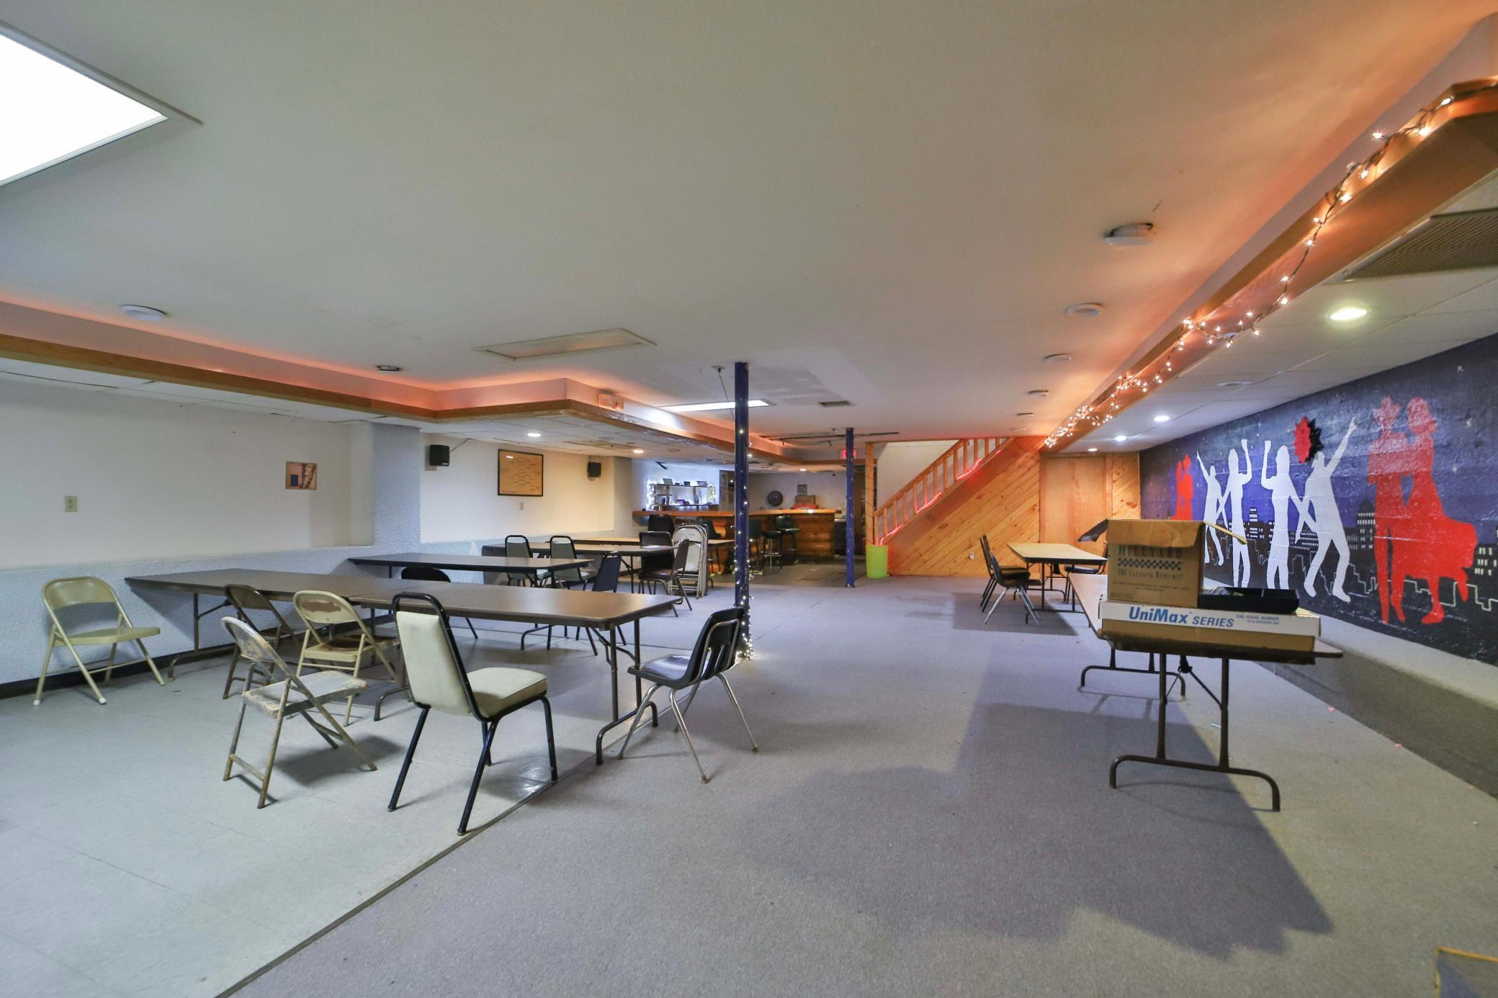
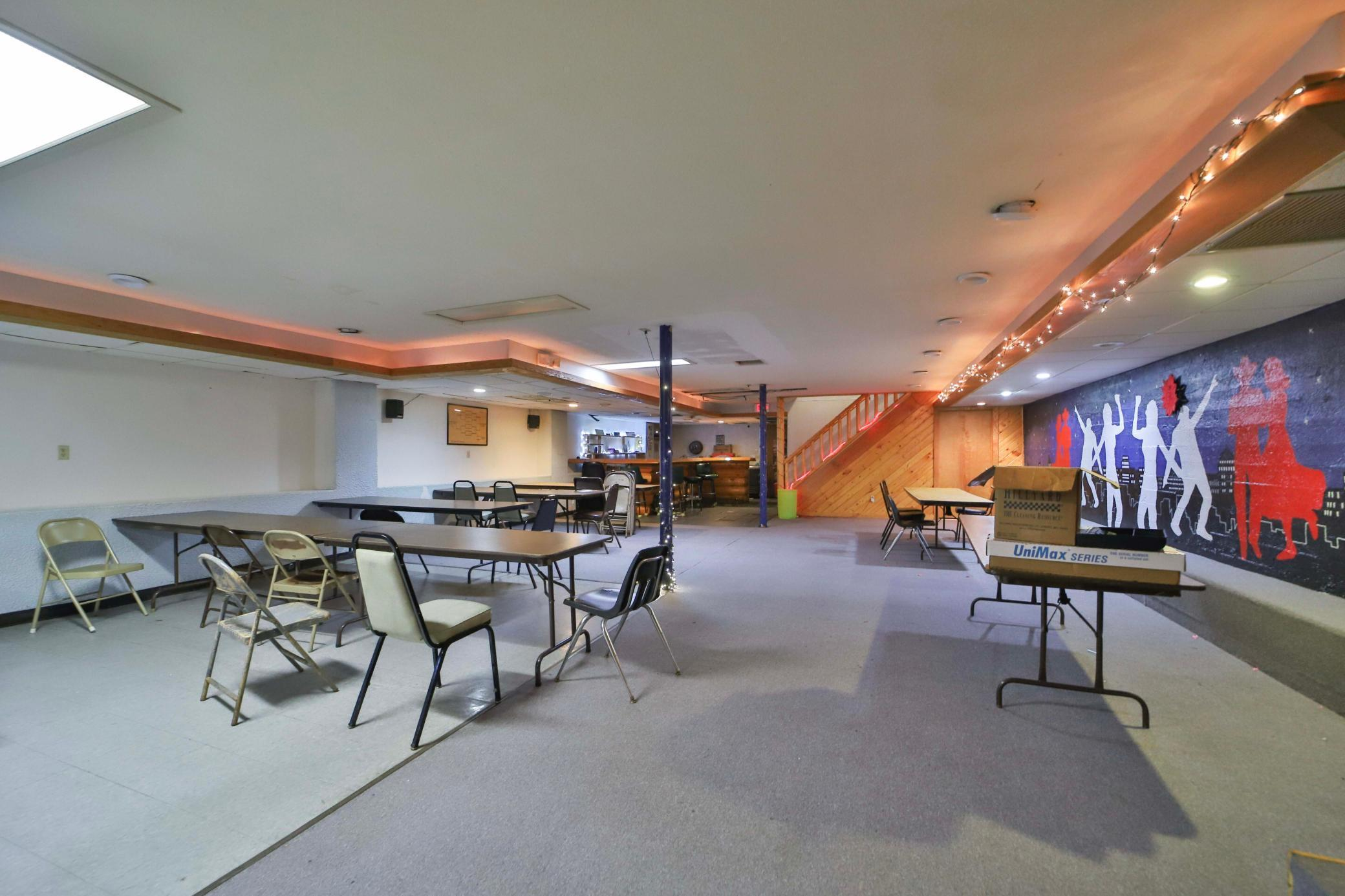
- wall art [284,461,319,491]
